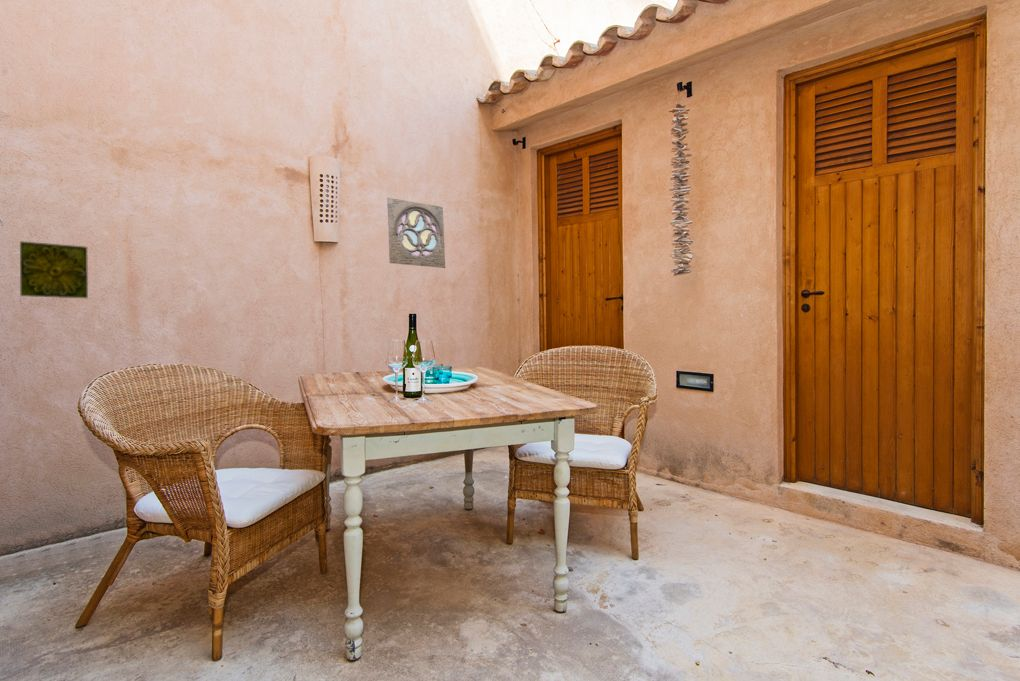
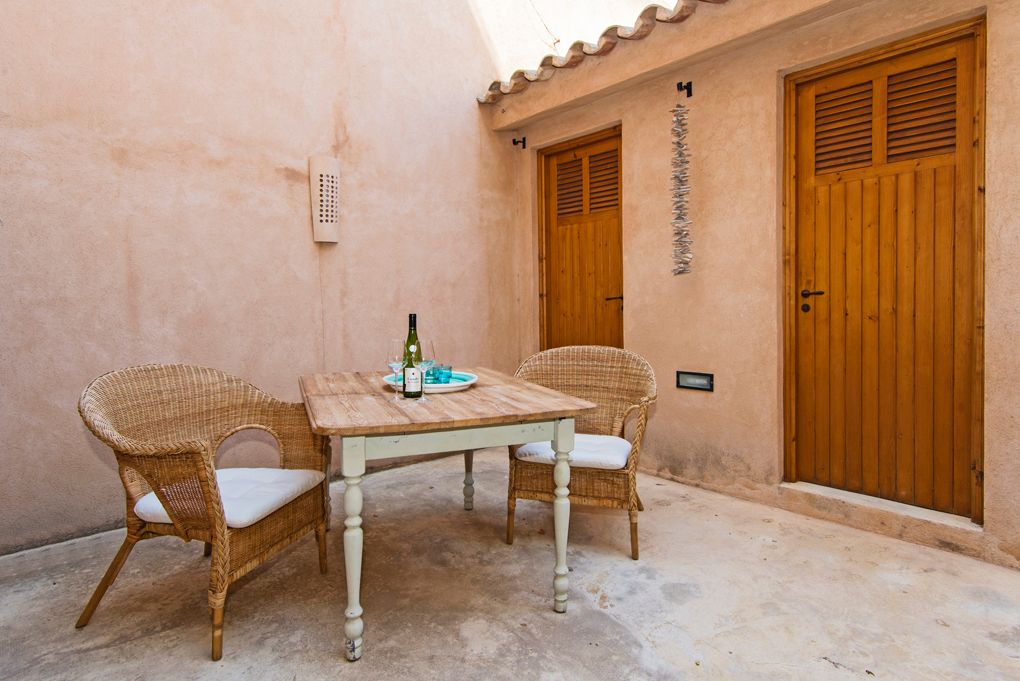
- decorative tile [19,240,89,299]
- wall ornament [386,197,446,269]
